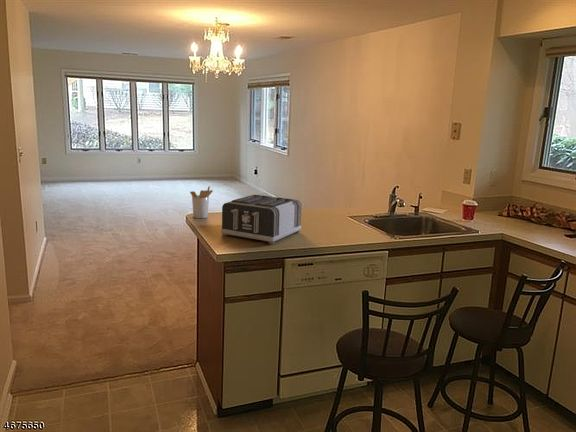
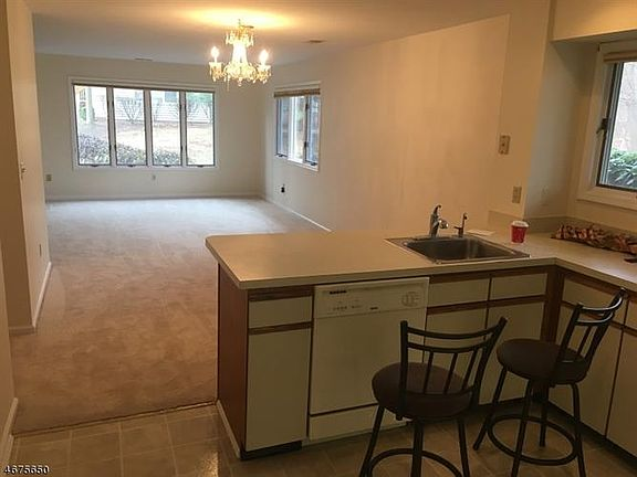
- toaster [220,194,302,245]
- utensil holder [189,185,214,219]
